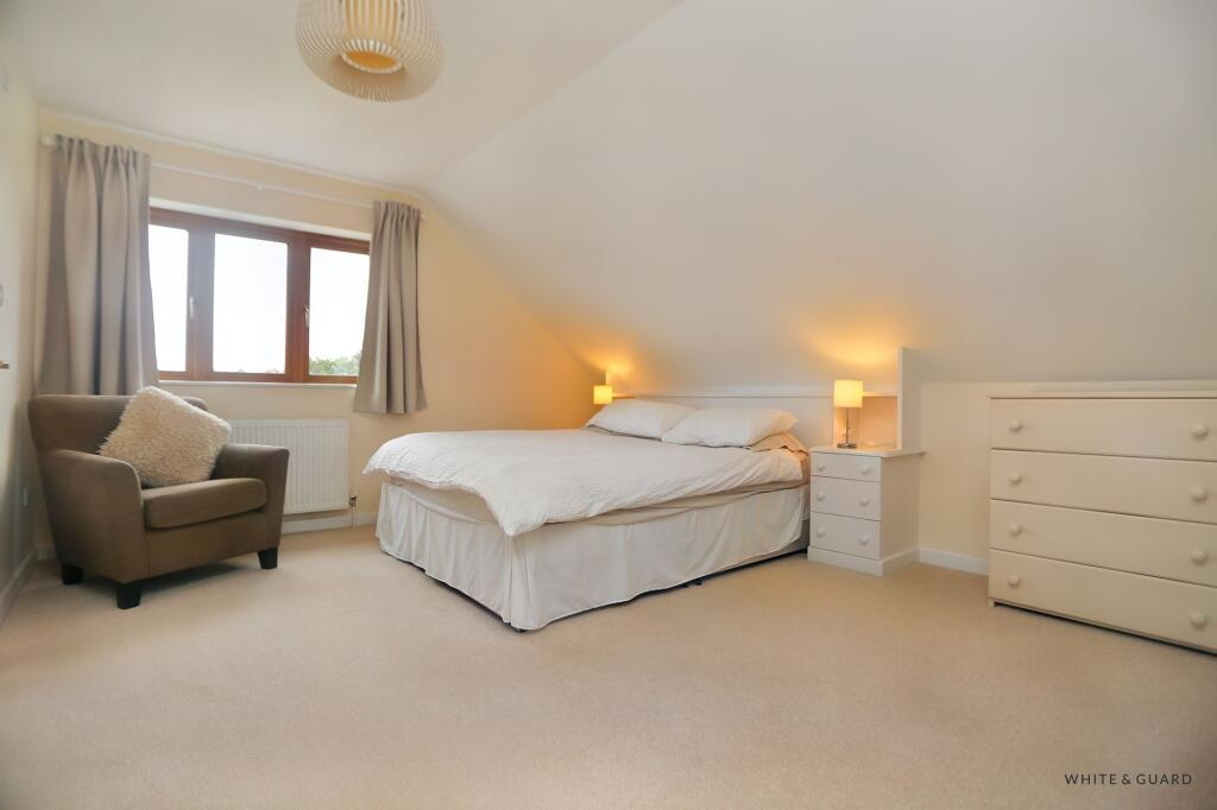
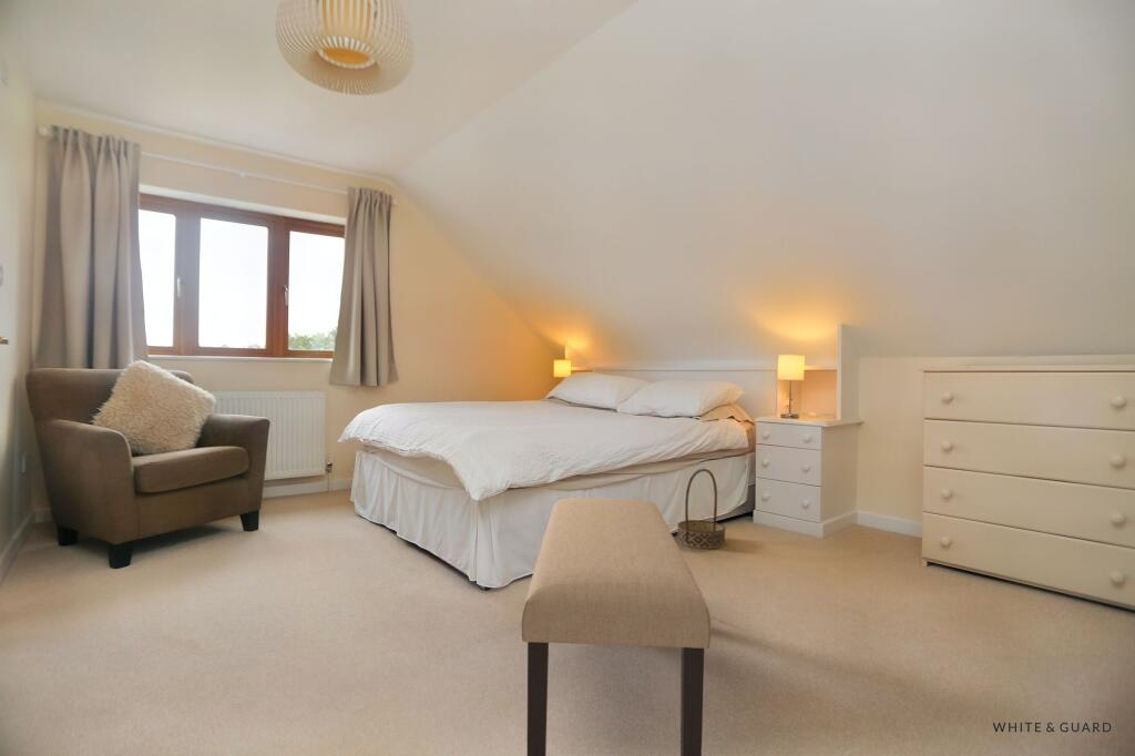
+ basket [676,468,727,550]
+ bench [521,497,712,756]
